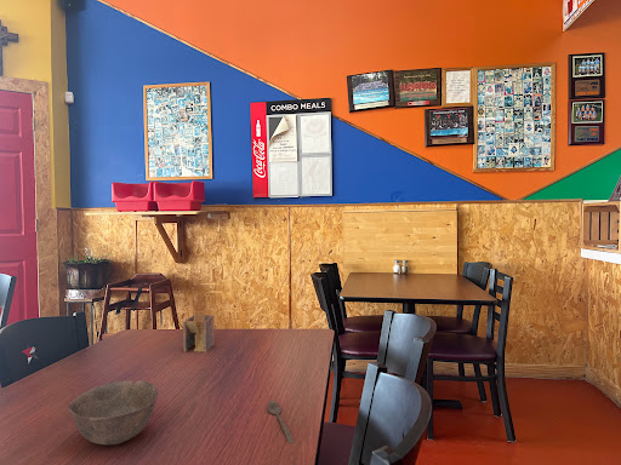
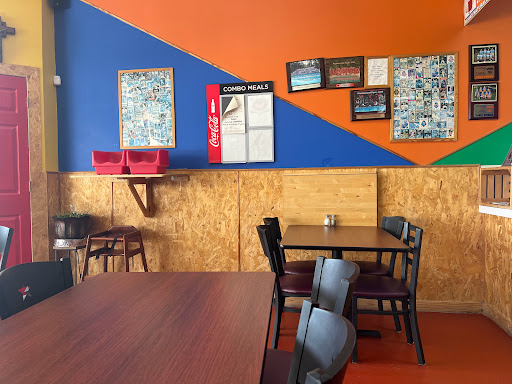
- napkin holder [182,309,216,354]
- spoon [266,400,296,444]
- bowl [67,379,159,446]
